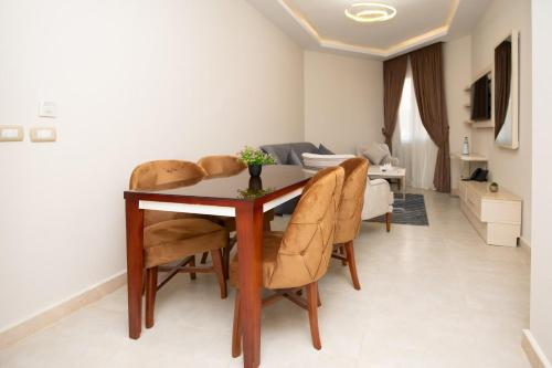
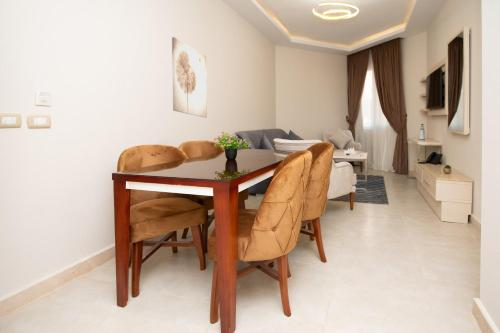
+ wall art [171,36,208,119]
